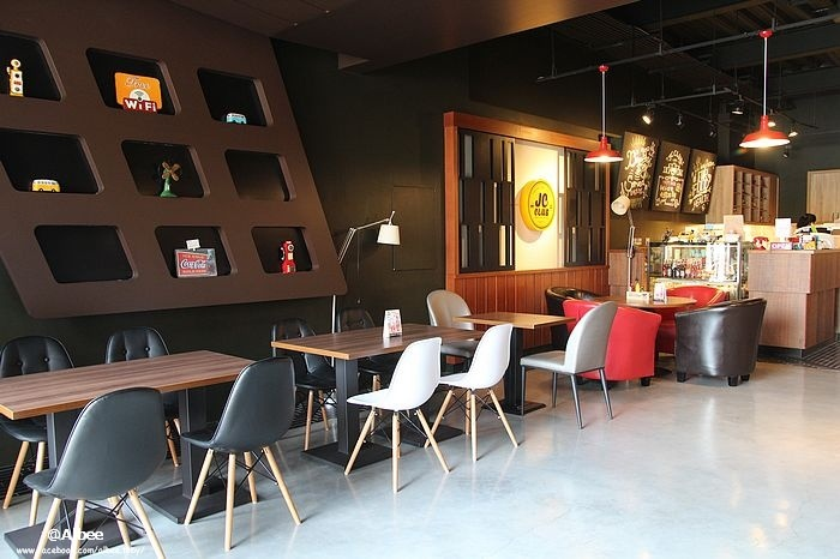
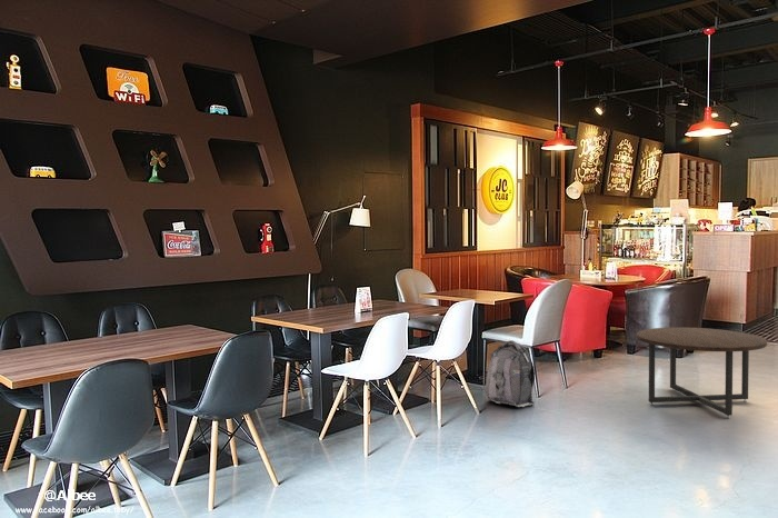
+ coffee table [636,327,768,419]
+ backpack [485,339,536,408]
